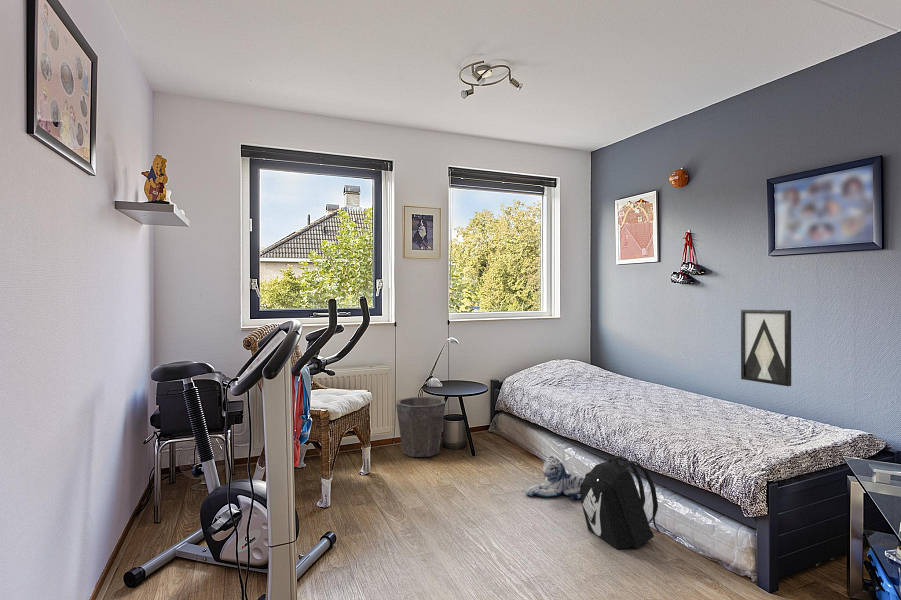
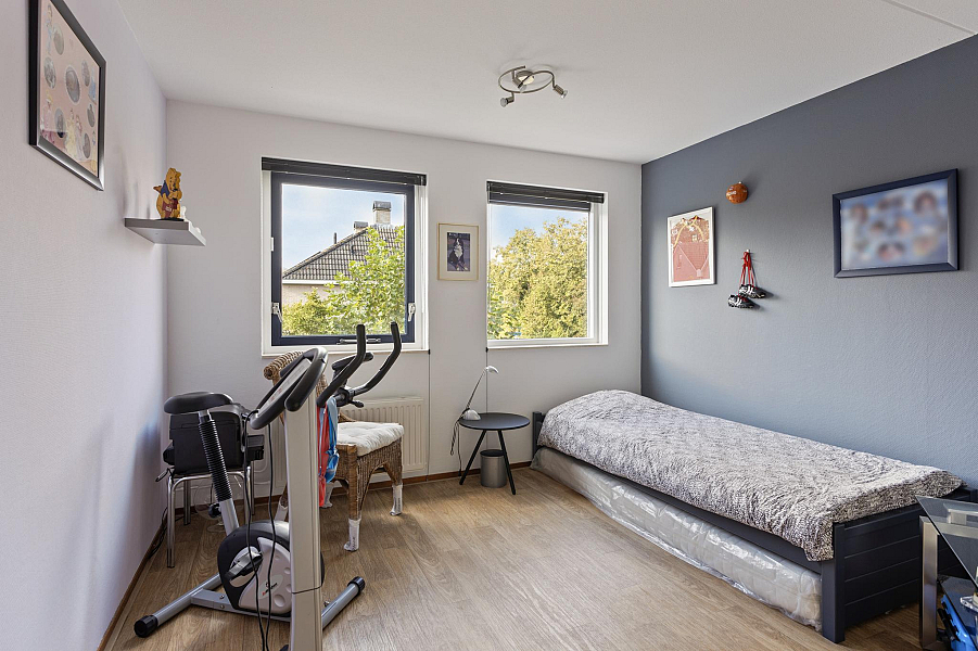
- backpack [580,455,660,550]
- waste bin [395,396,446,458]
- plush toy [524,455,584,500]
- wall art [740,309,792,387]
